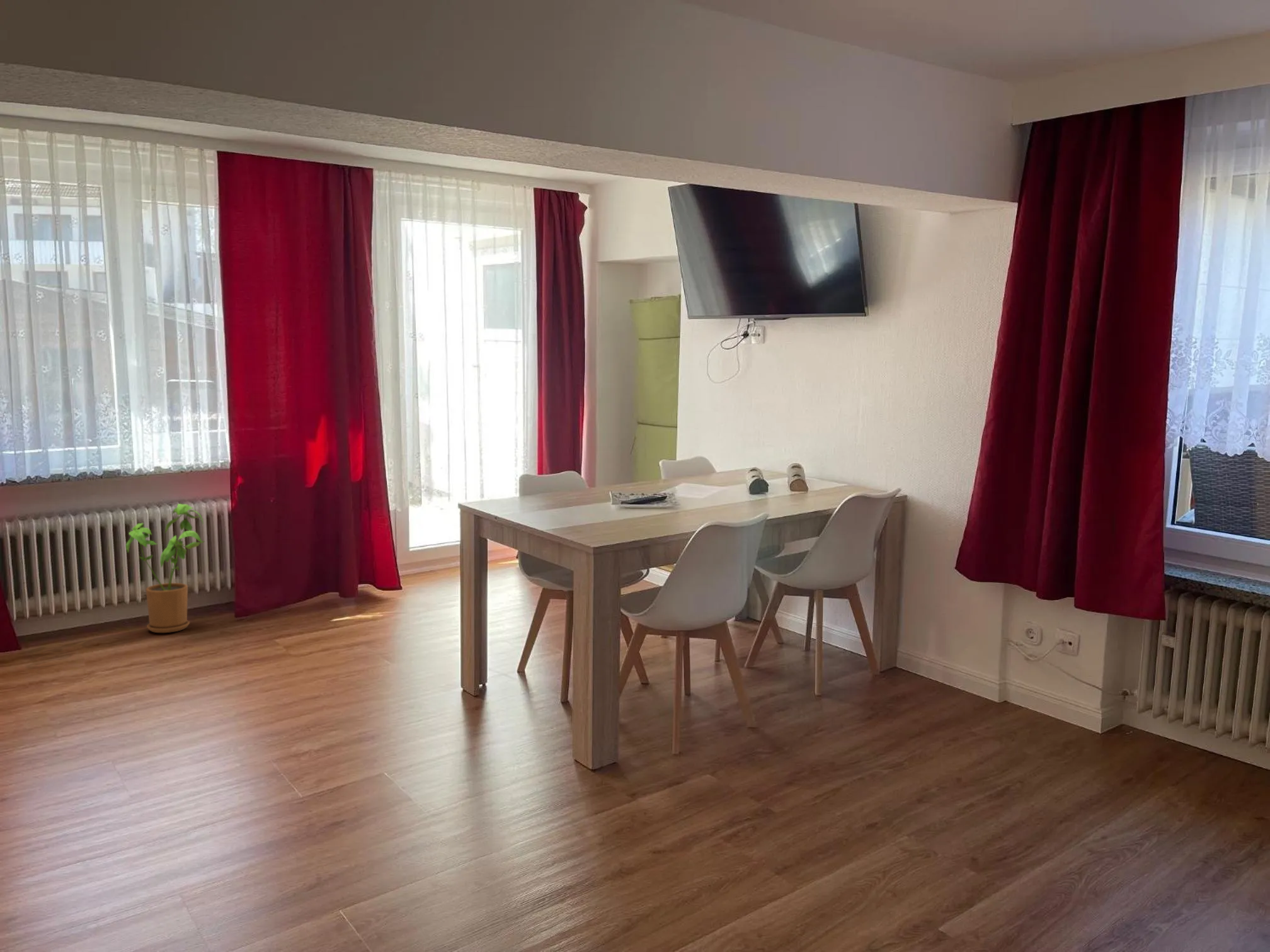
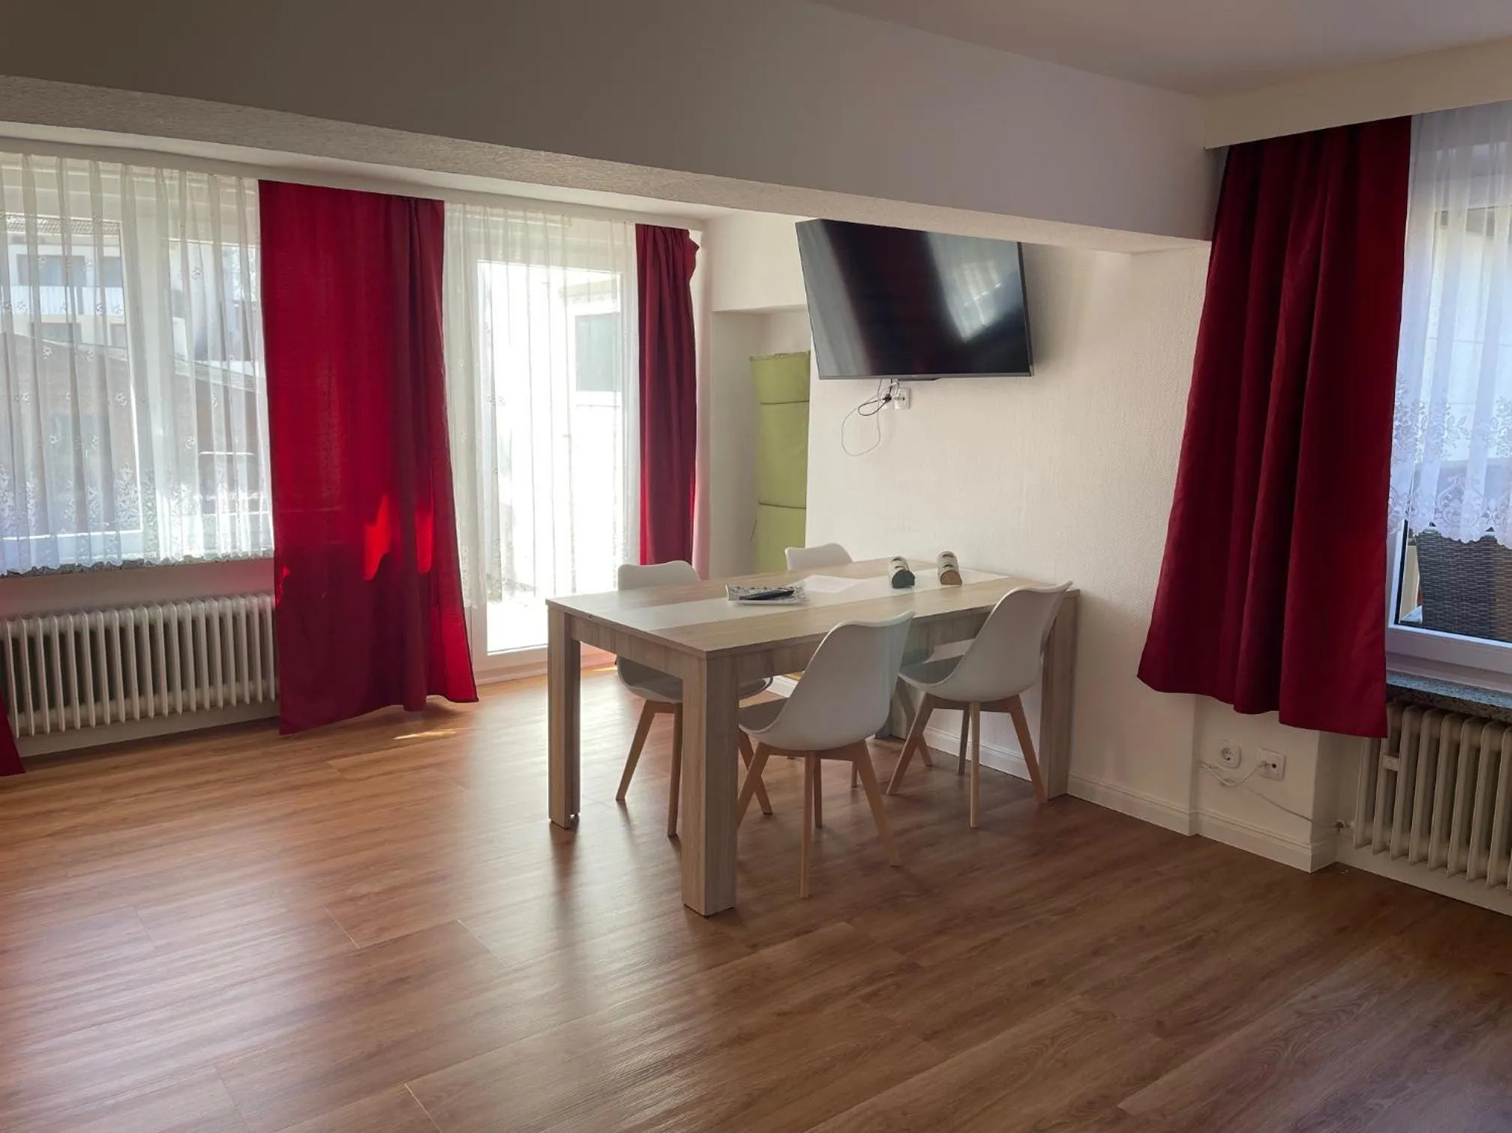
- house plant [125,503,205,633]
